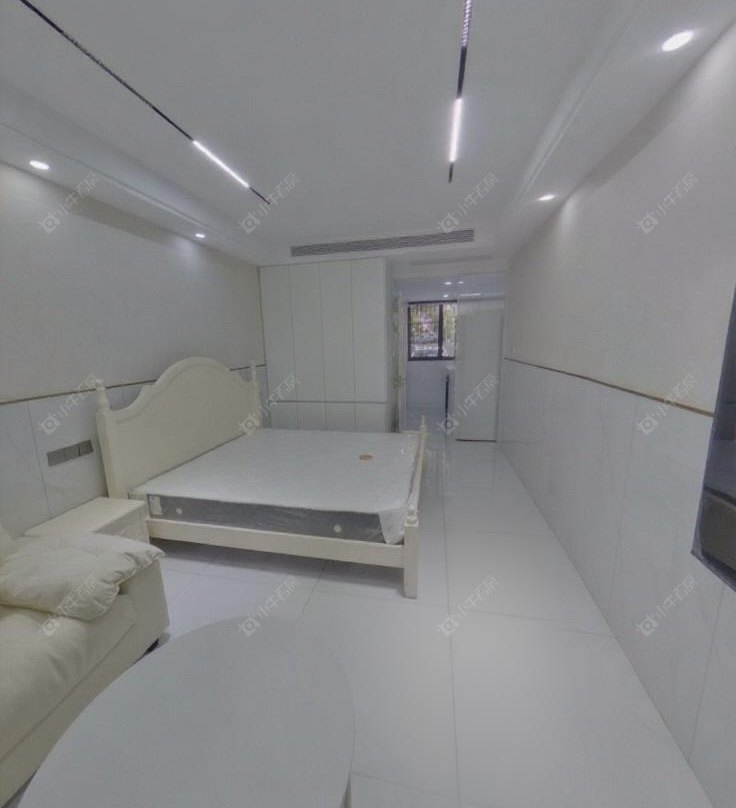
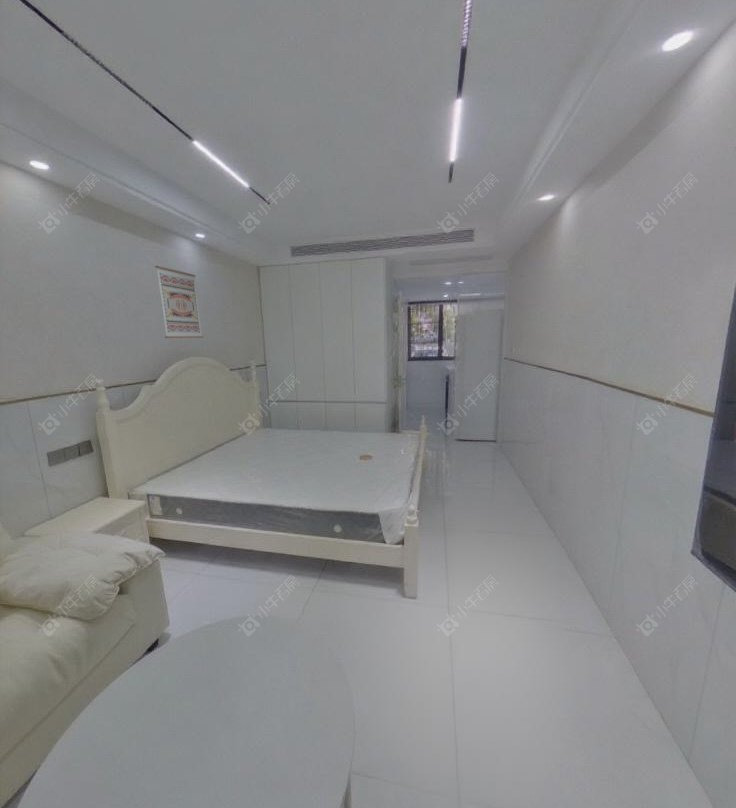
+ wall art [154,265,204,339]
